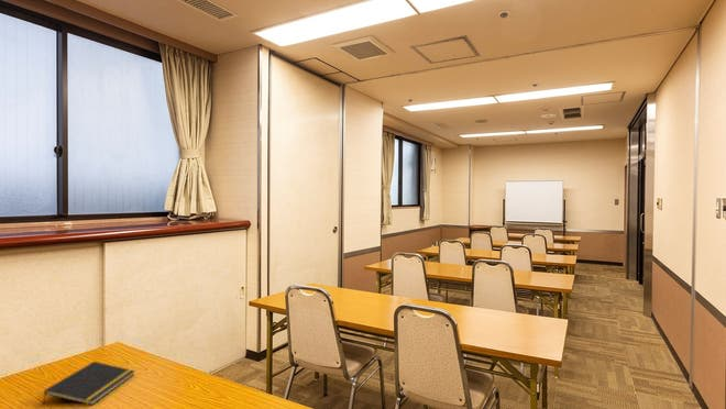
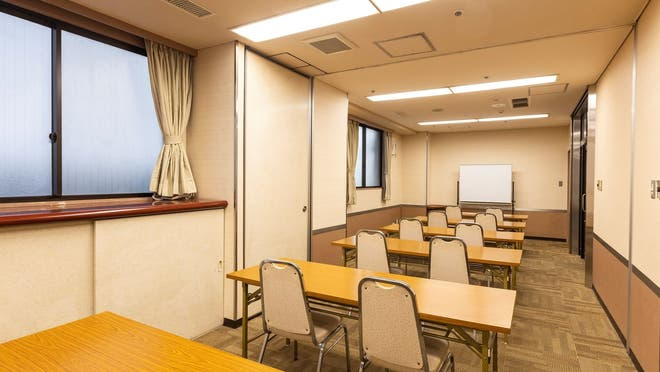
- notepad [42,361,136,406]
